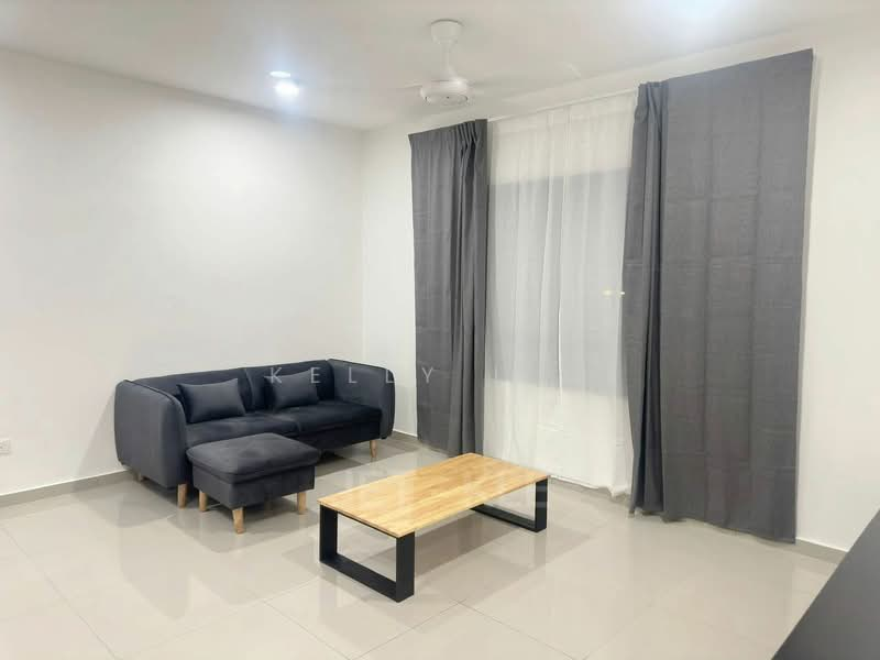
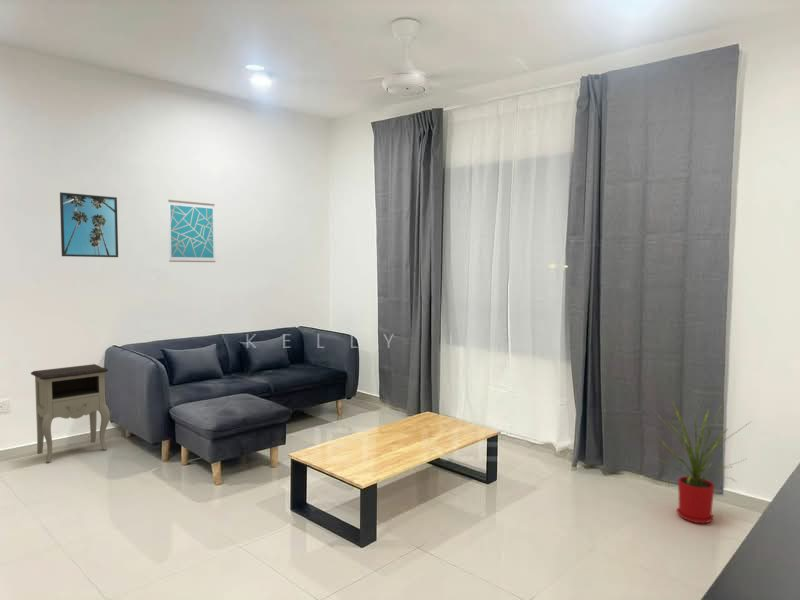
+ house plant [649,397,751,524]
+ wall art [167,199,216,263]
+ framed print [59,191,119,258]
+ nightstand [30,363,111,463]
